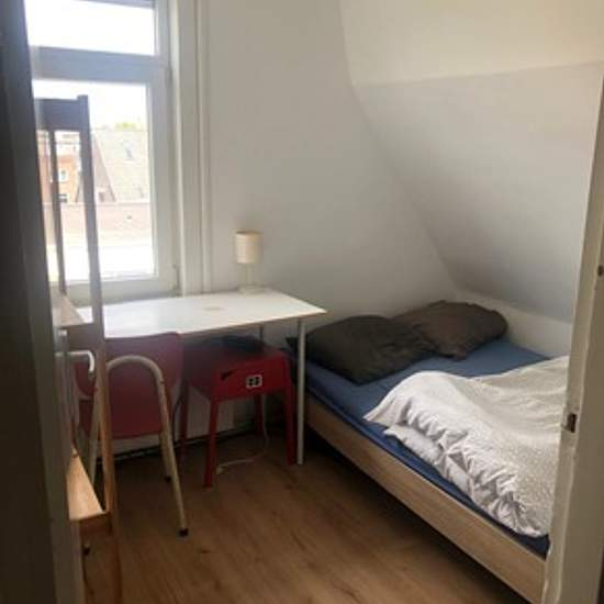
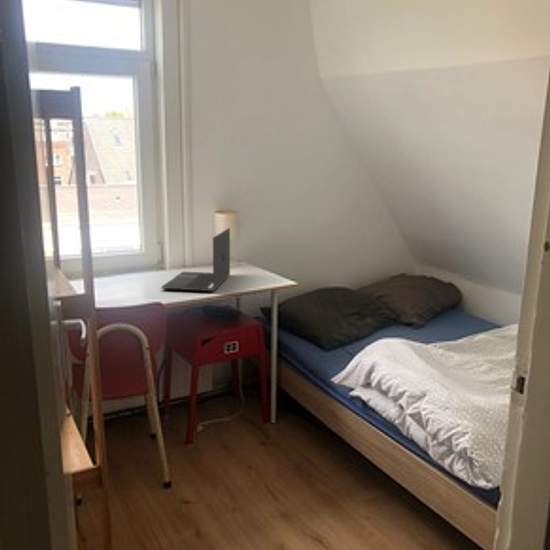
+ laptop [160,227,231,292]
